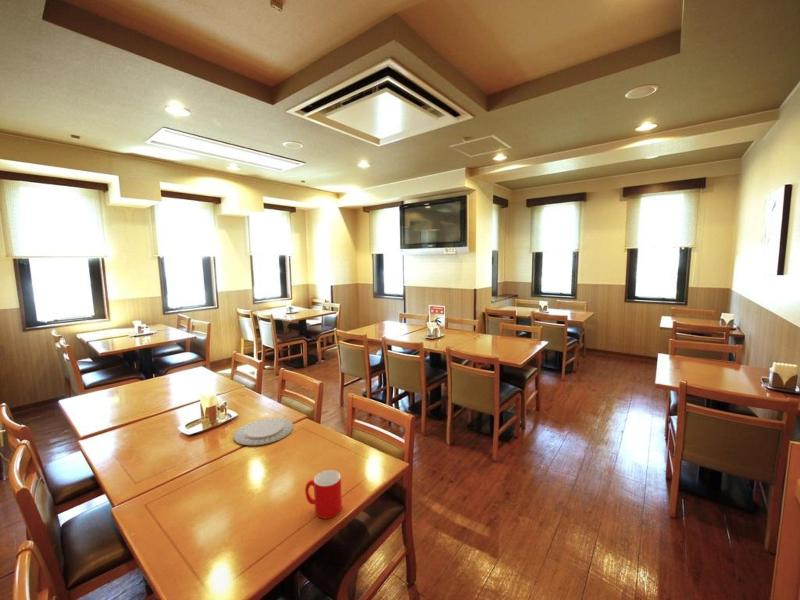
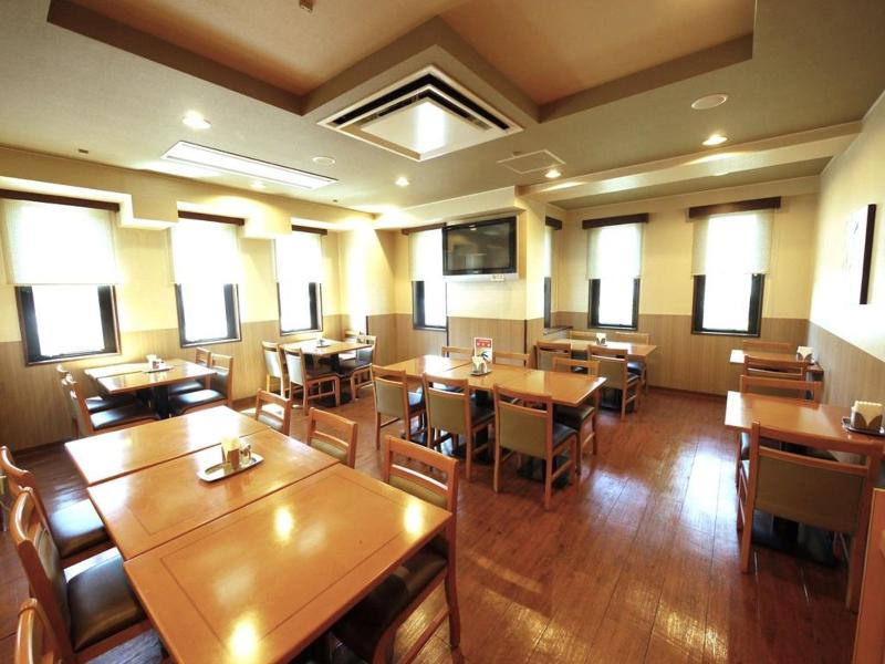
- chinaware [232,417,295,446]
- cup [304,469,343,519]
